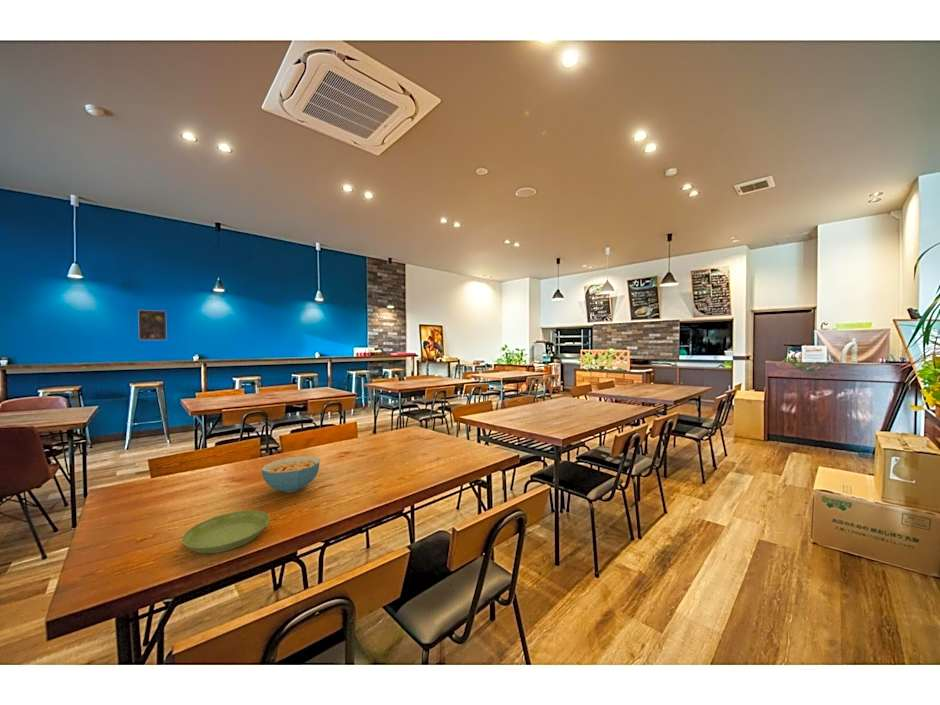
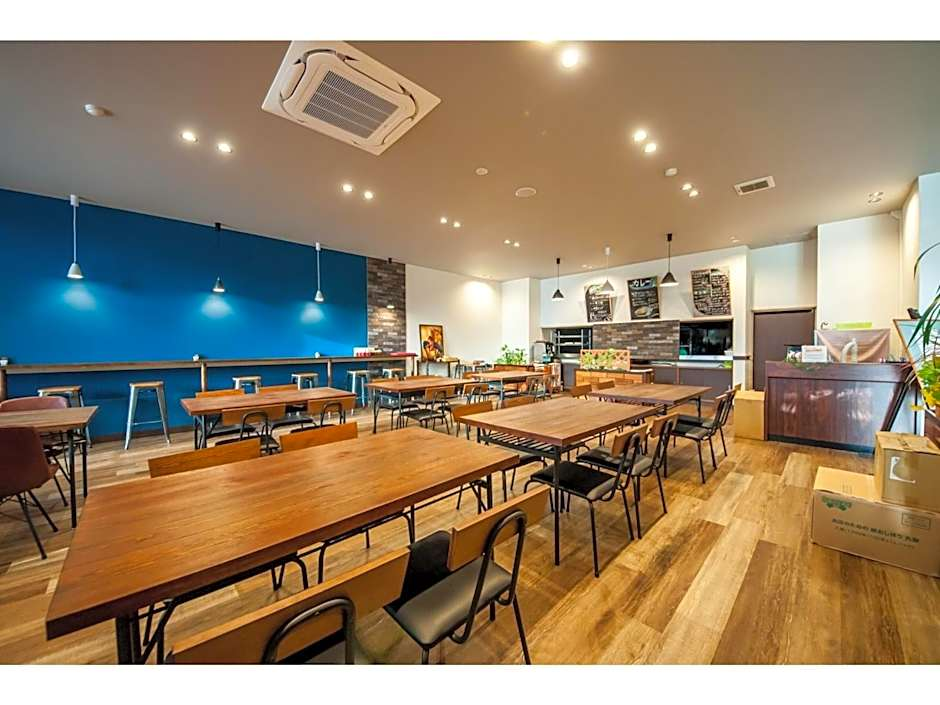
- saucer [181,509,271,554]
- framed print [137,309,168,341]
- cereal bowl [261,455,321,494]
